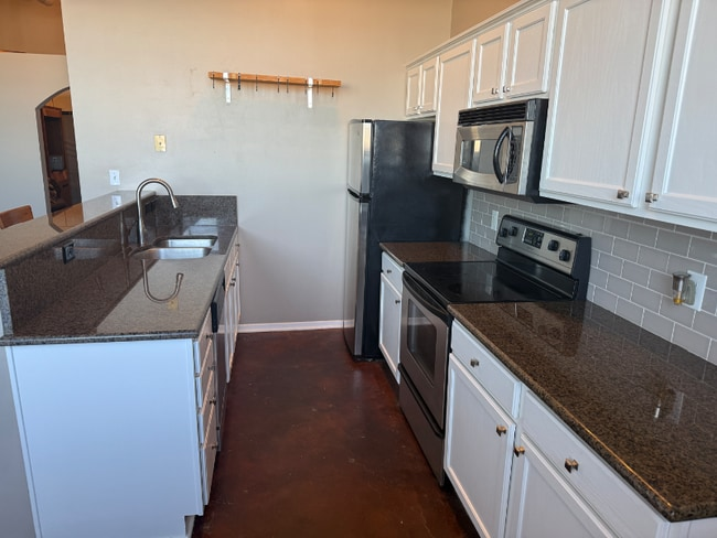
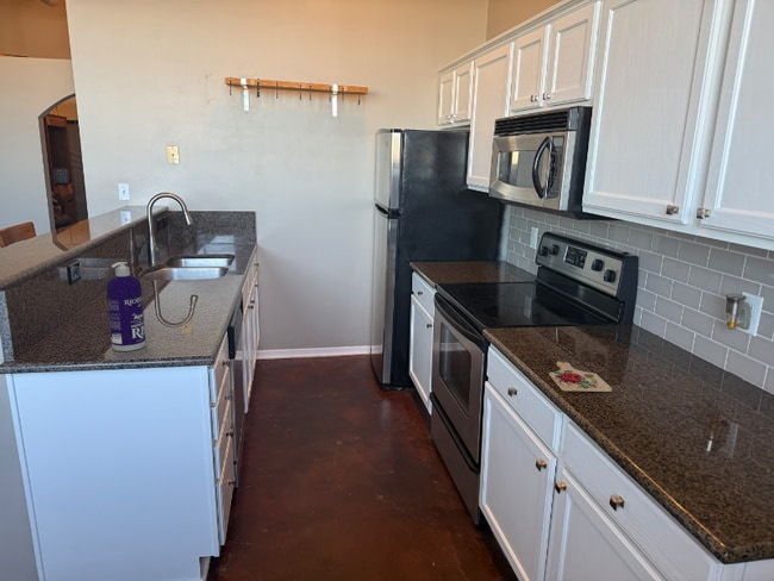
+ cutting board [548,361,613,393]
+ spray bottle [105,261,146,352]
